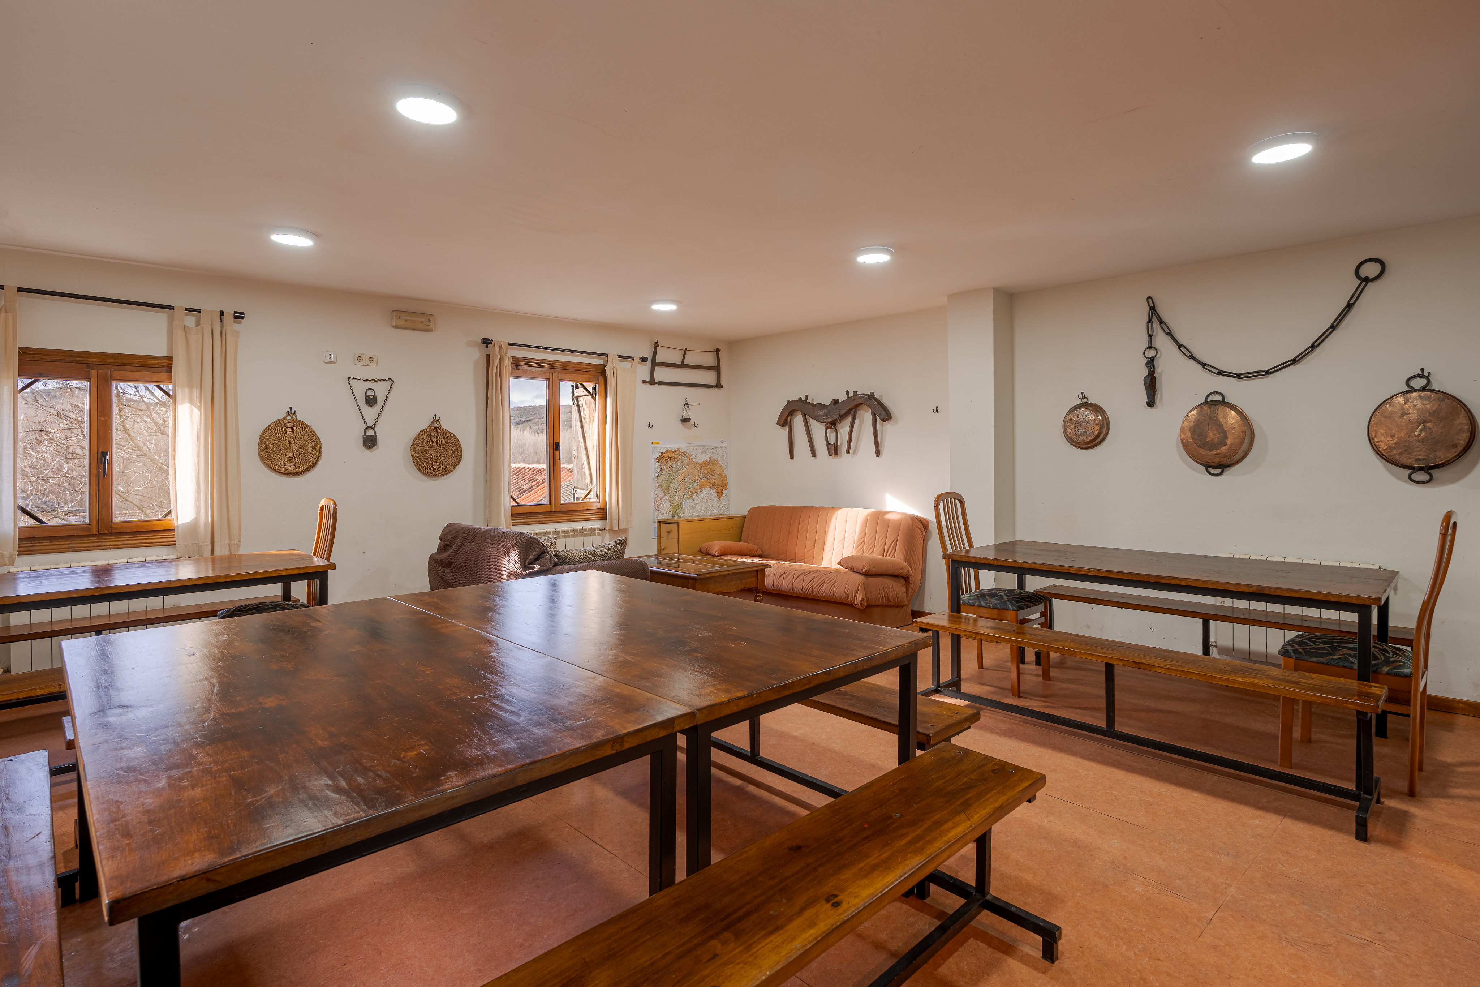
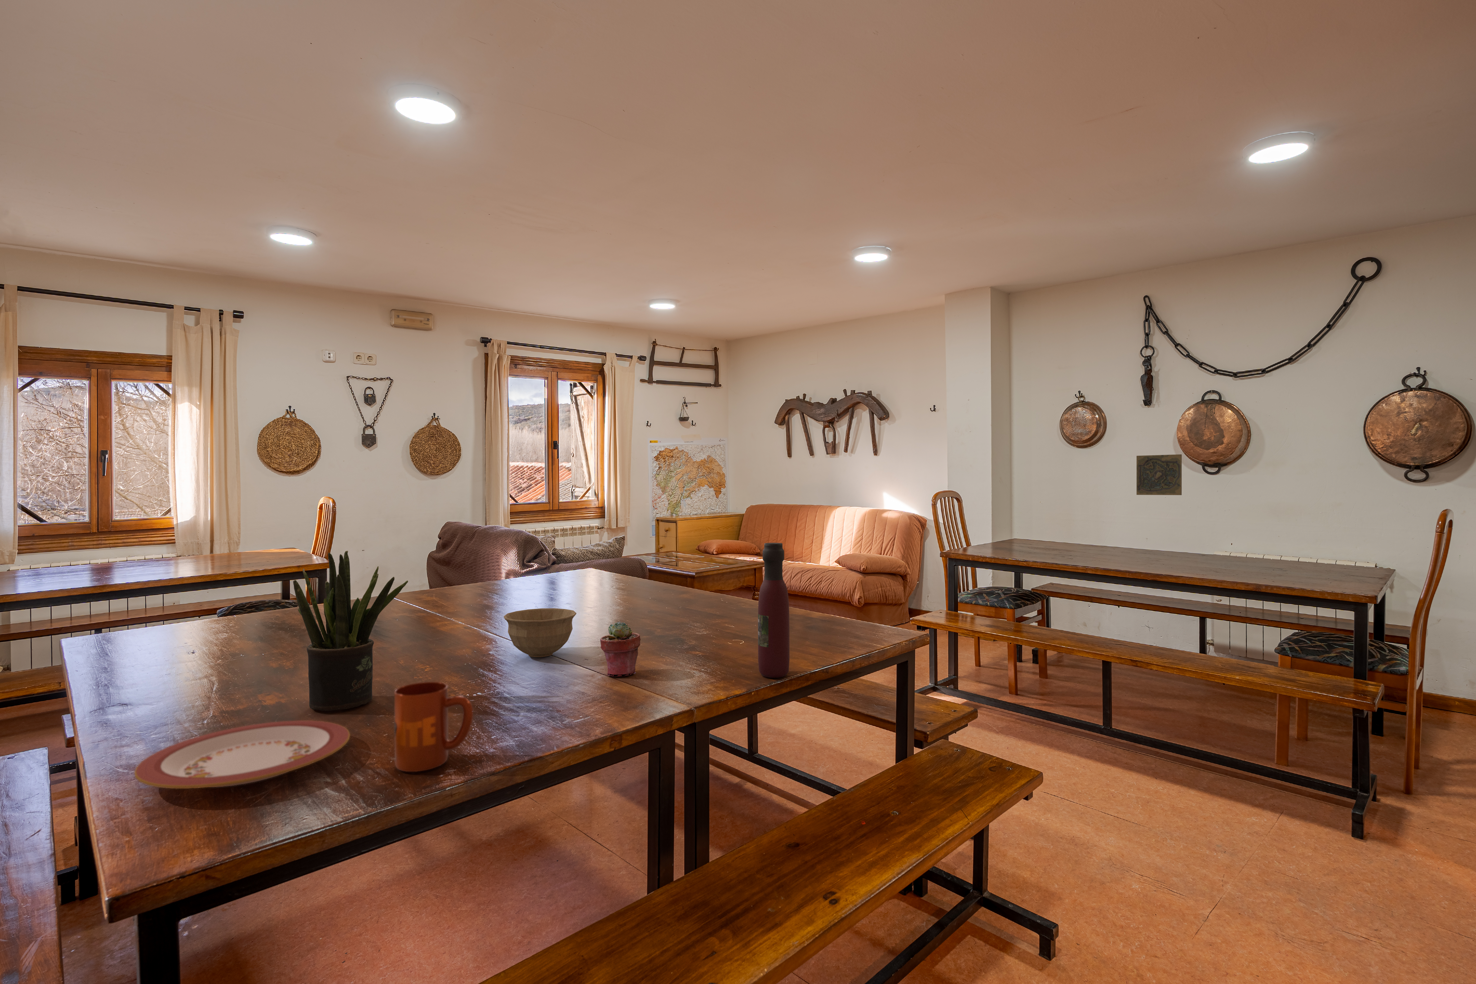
+ mug [394,682,473,772]
+ plate [134,720,350,790]
+ decorative tile [1137,454,1182,495]
+ potted plant [293,550,409,712]
+ potted succulent [600,620,641,677]
+ bowl [503,607,577,658]
+ wine bottle [758,543,790,678]
